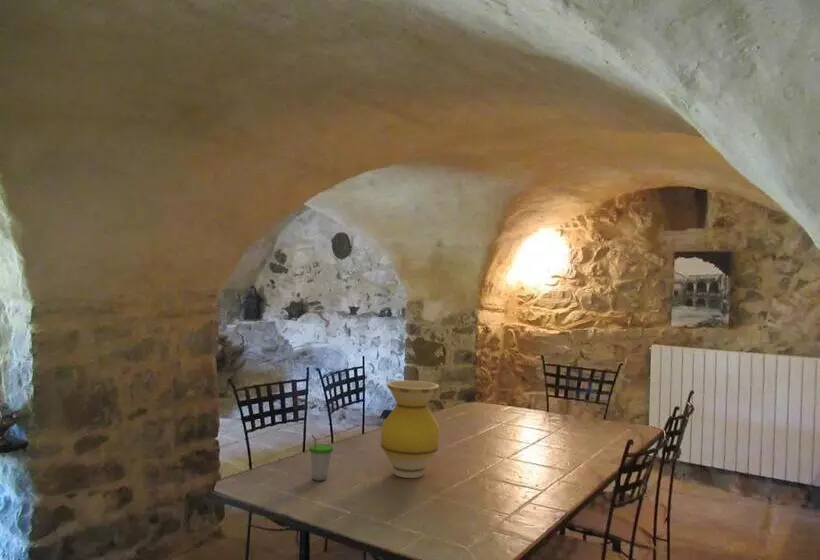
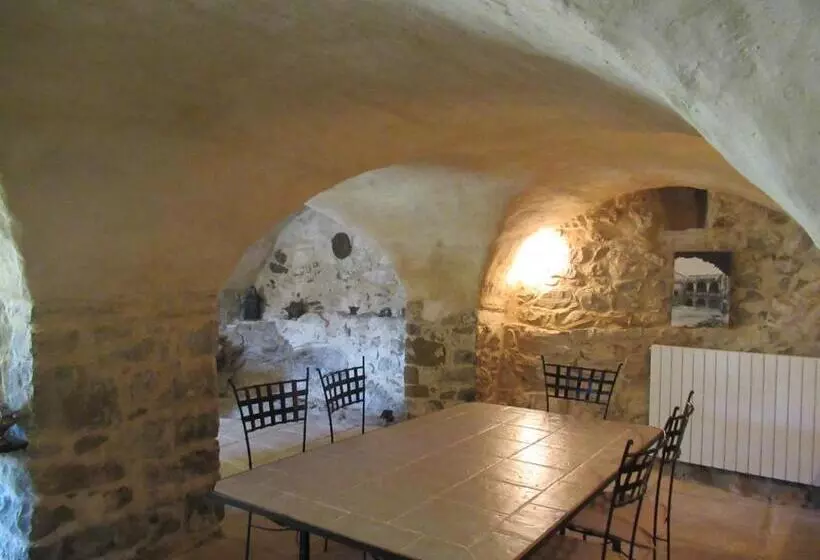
- vase [380,379,440,479]
- cup [308,434,334,482]
